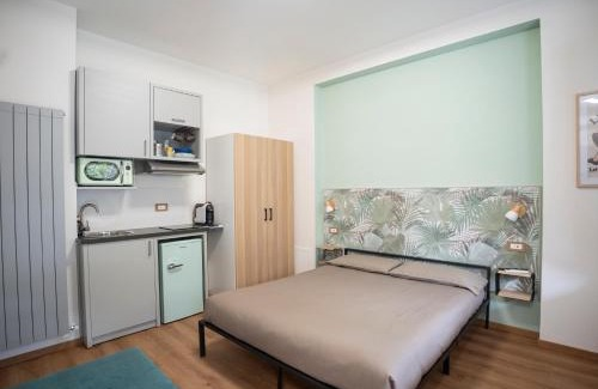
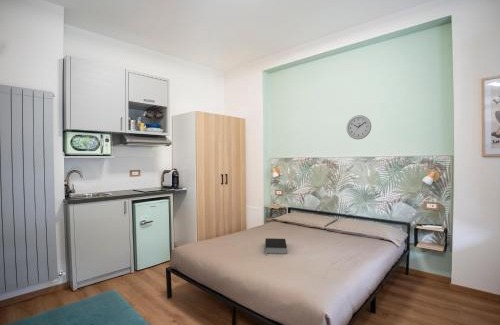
+ book [264,237,288,255]
+ wall clock [346,114,372,140]
